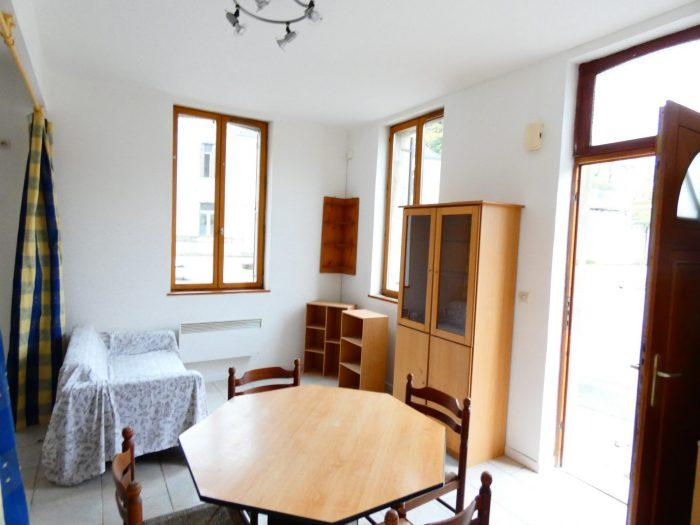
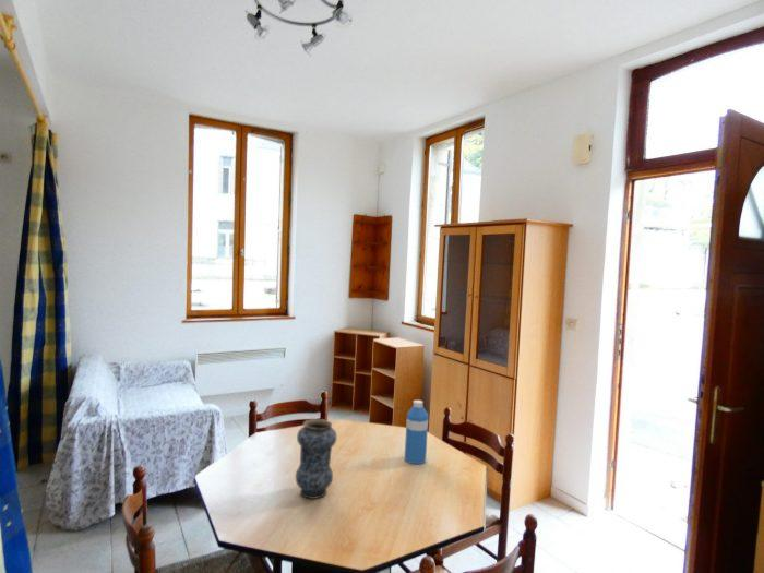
+ vase [295,418,338,500]
+ water bottle [404,399,429,465]
